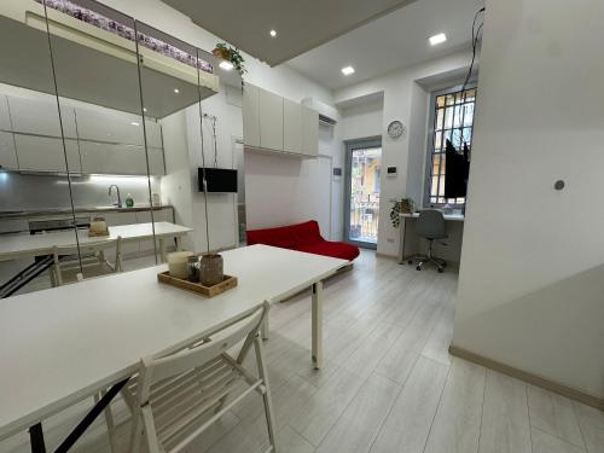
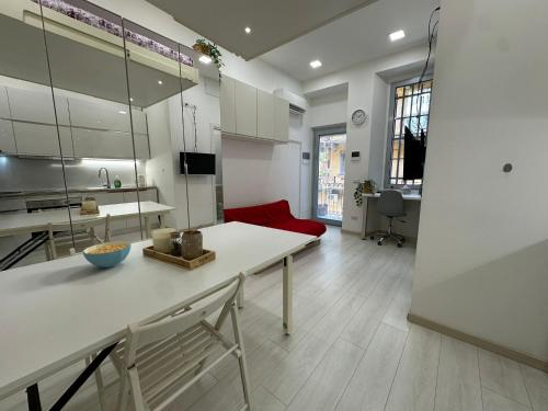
+ cereal bowl [81,240,133,269]
